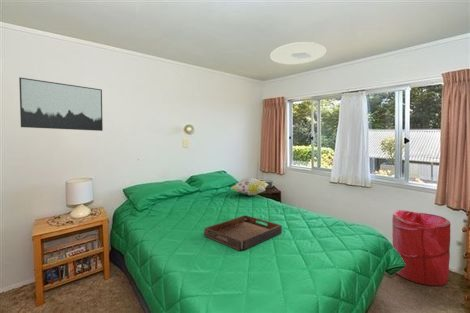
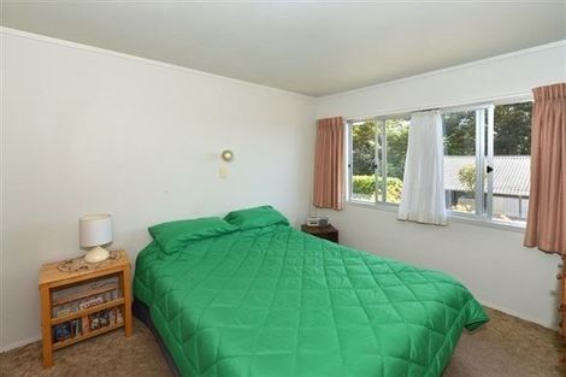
- decorative pillow [229,177,270,196]
- wall art [18,76,104,132]
- laundry hamper [391,209,451,287]
- ceiling light [269,41,327,65]
- serving tray [203,214,283,252]
